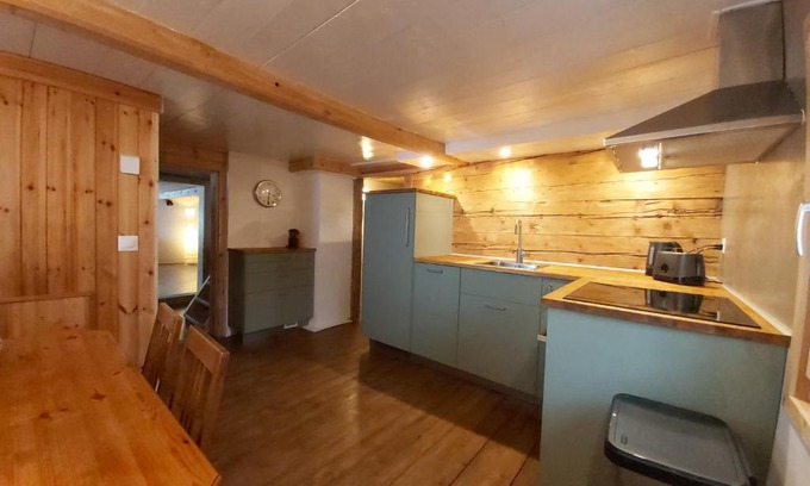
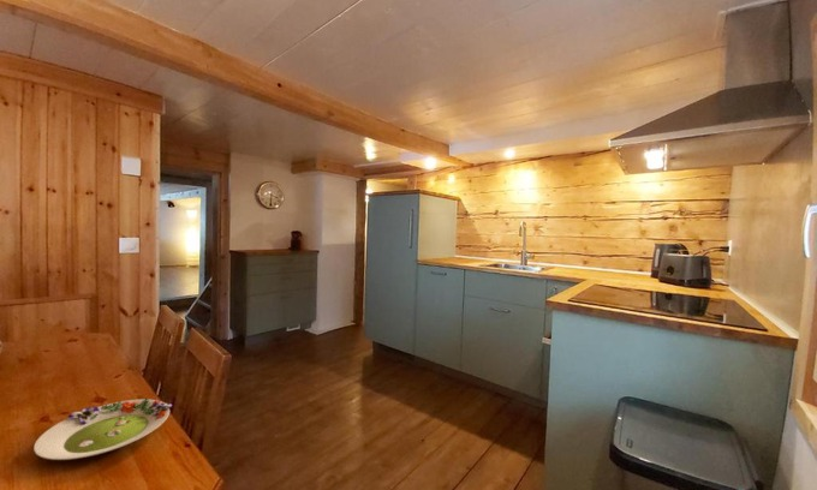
+ salad plate [32,396,173,461]
